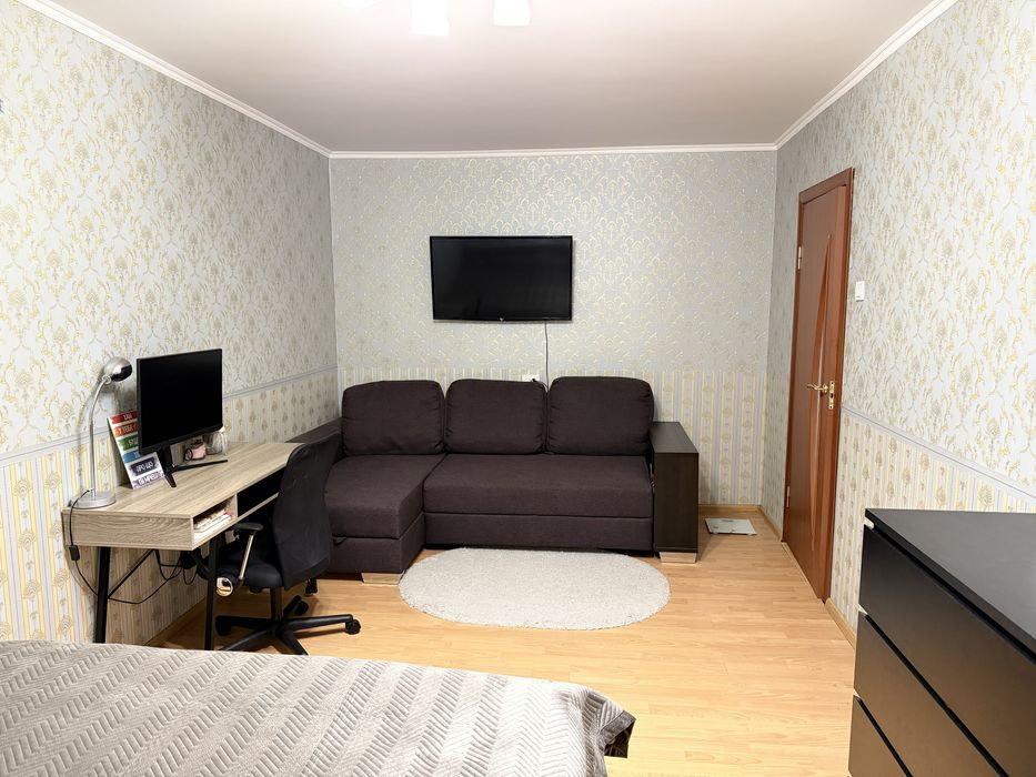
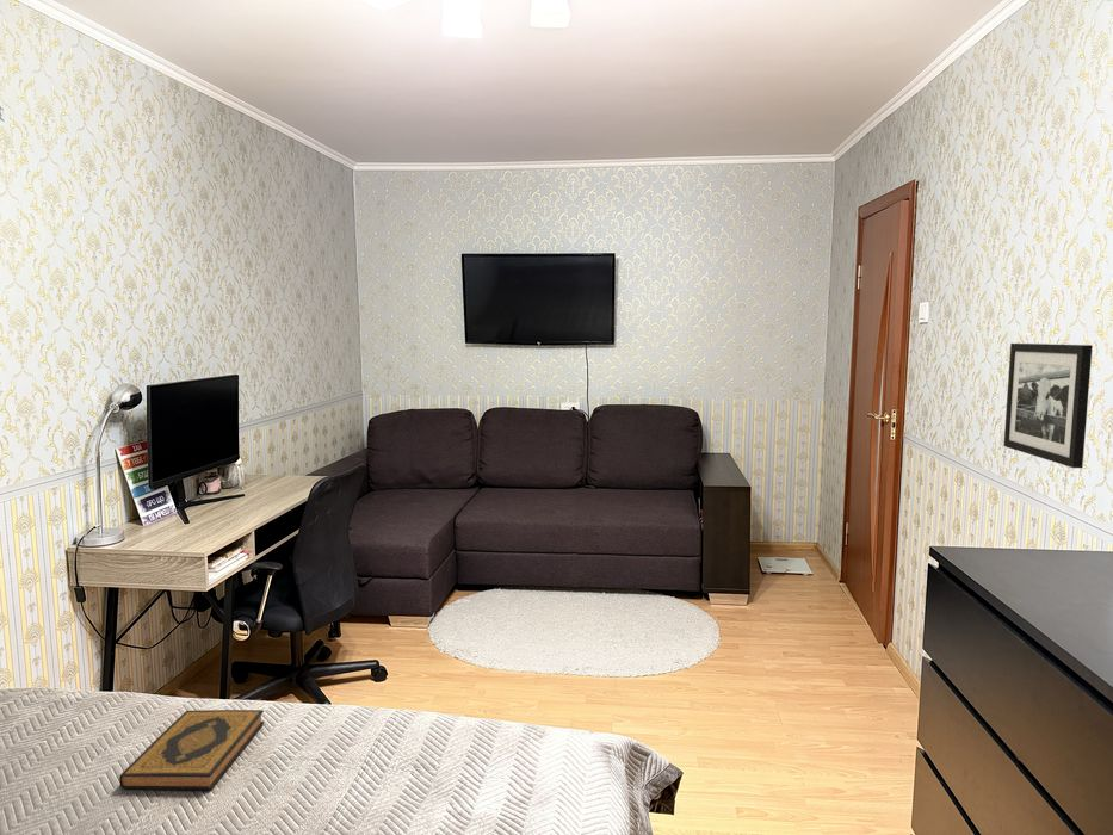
+ picture frame [1002,342,1094,469]
+ hardback book [118,709,265,791]
